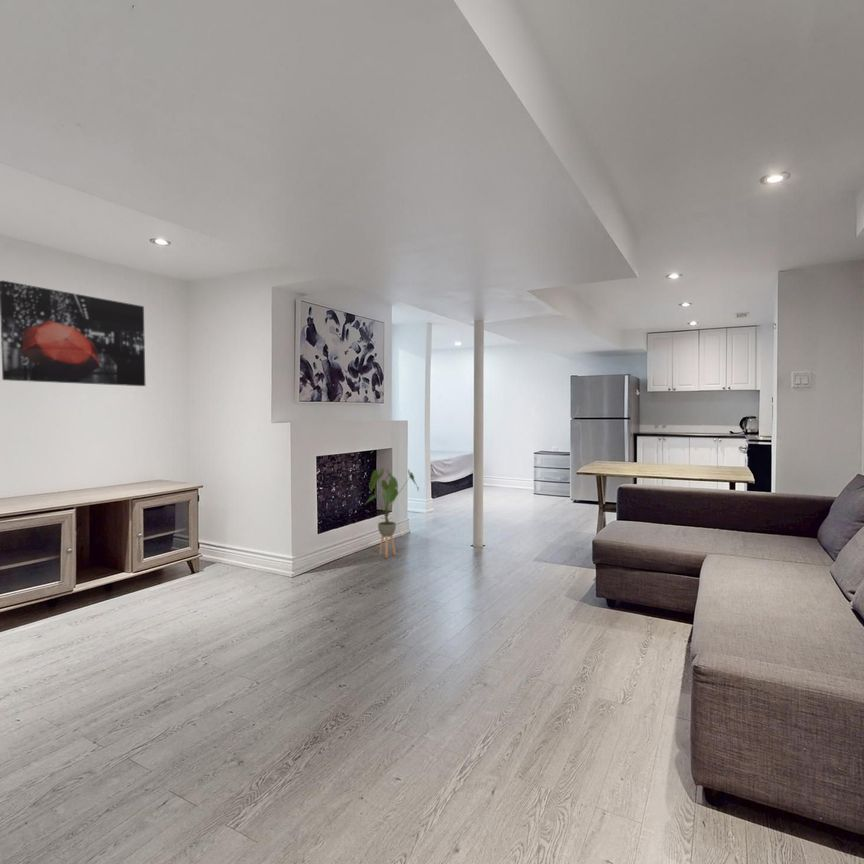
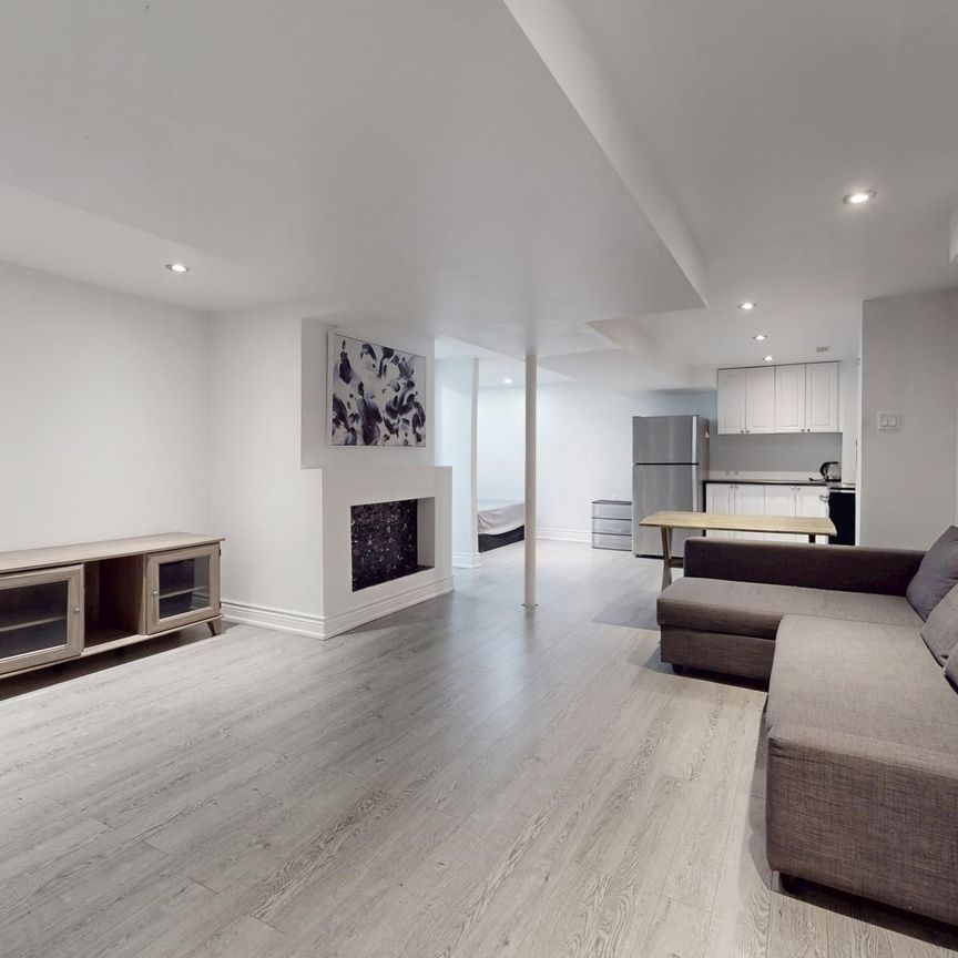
- wall art [0,279,146,387]
- house plant [365,467,420,559]
